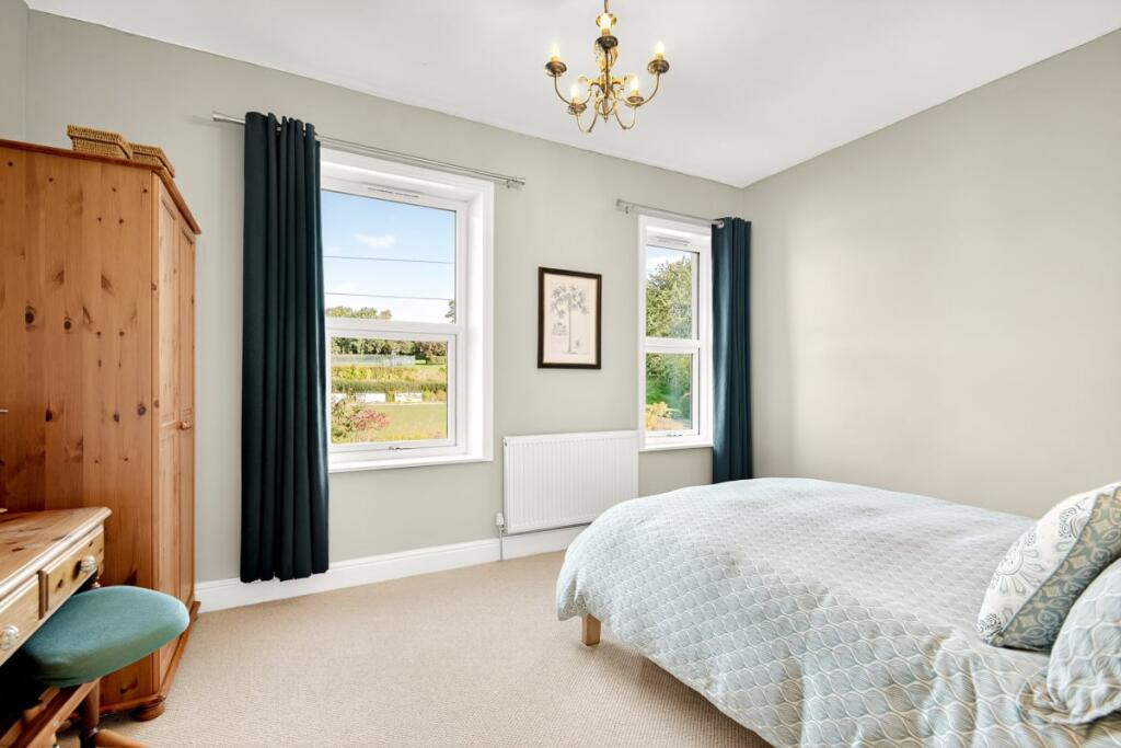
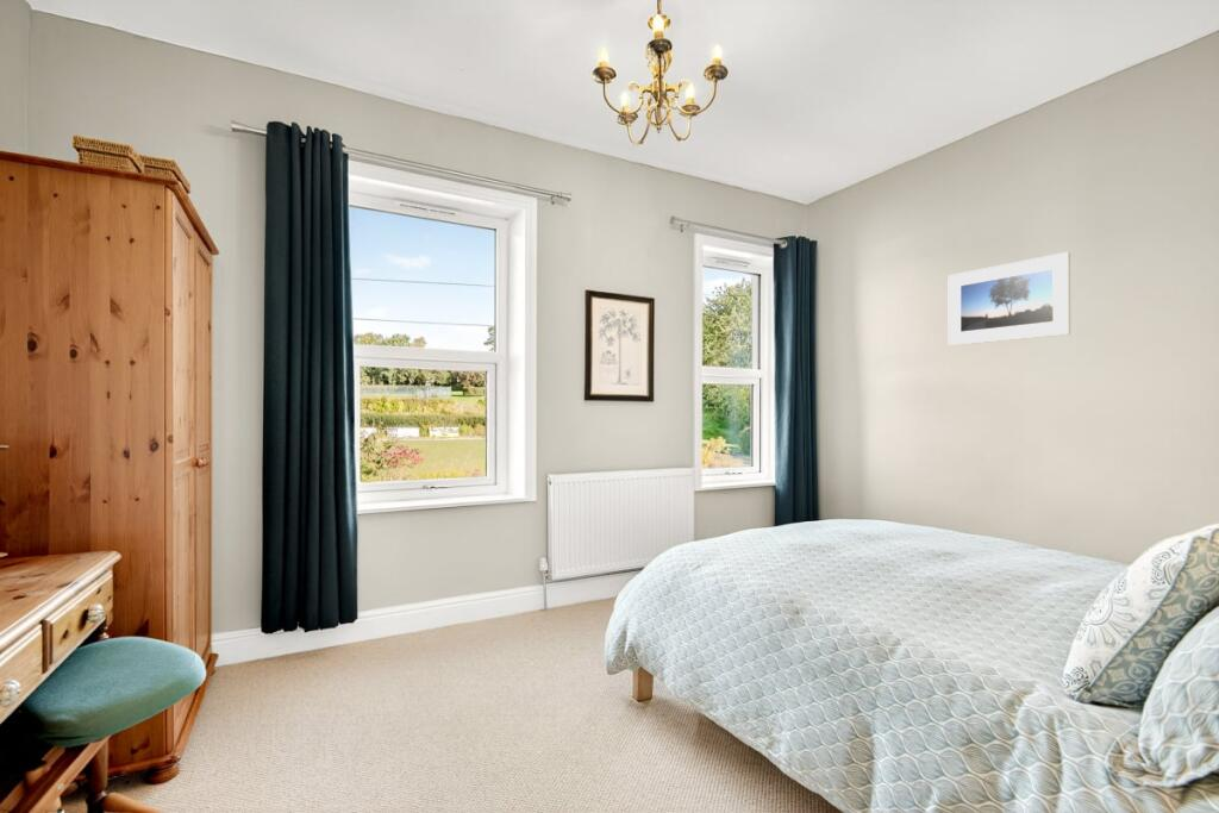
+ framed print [946,251,1071,346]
